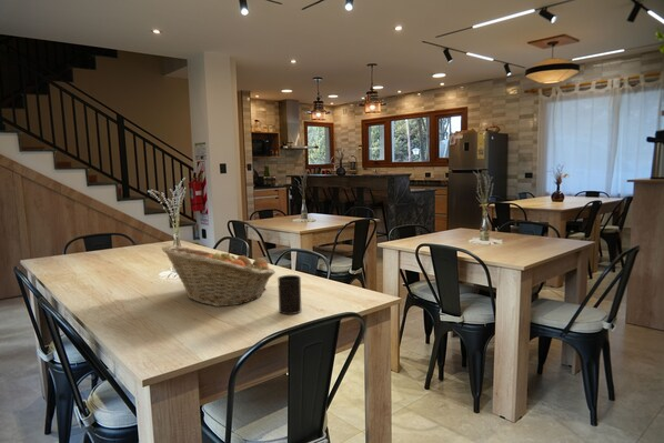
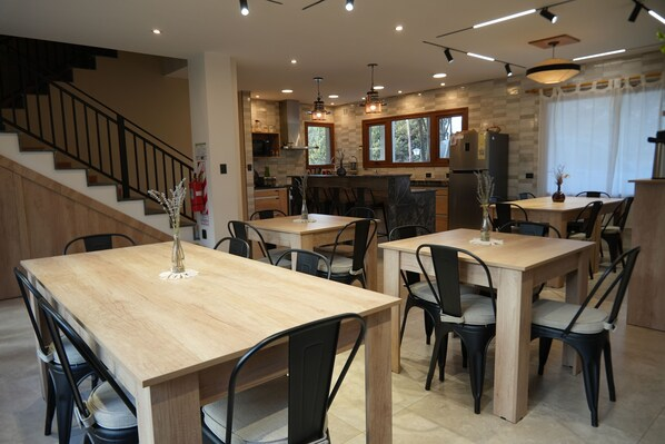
- cup [276,274,302,315]
- fruit basket [161,244,276,308]
